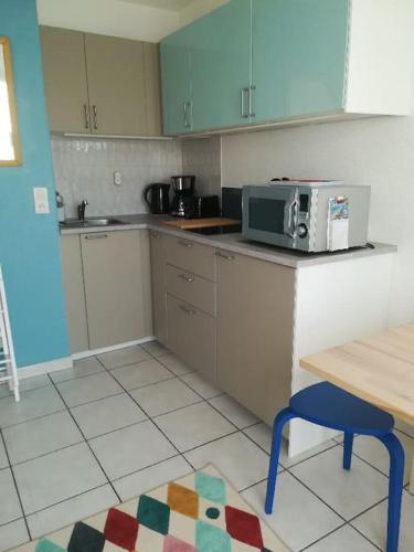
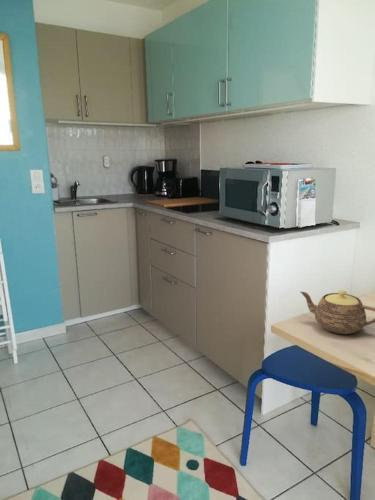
+ teapot [299,289,375,335]
